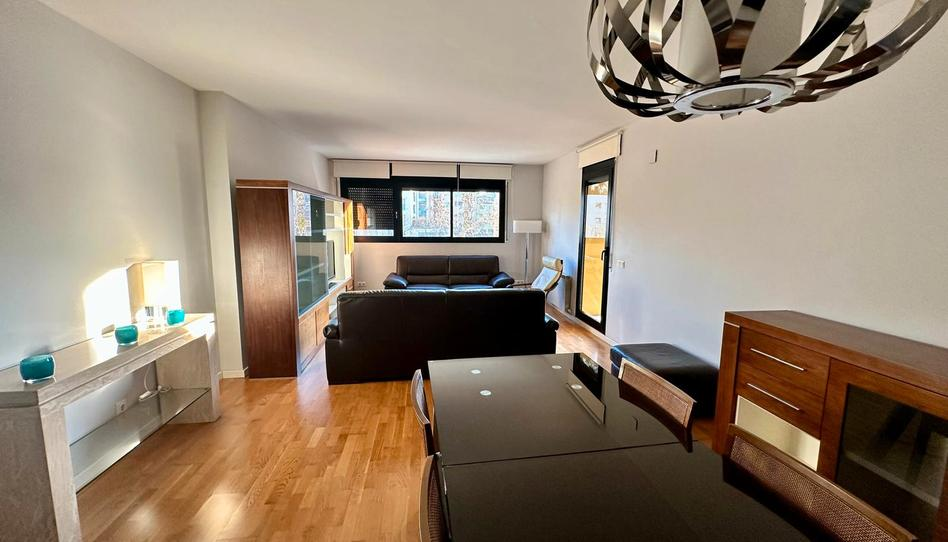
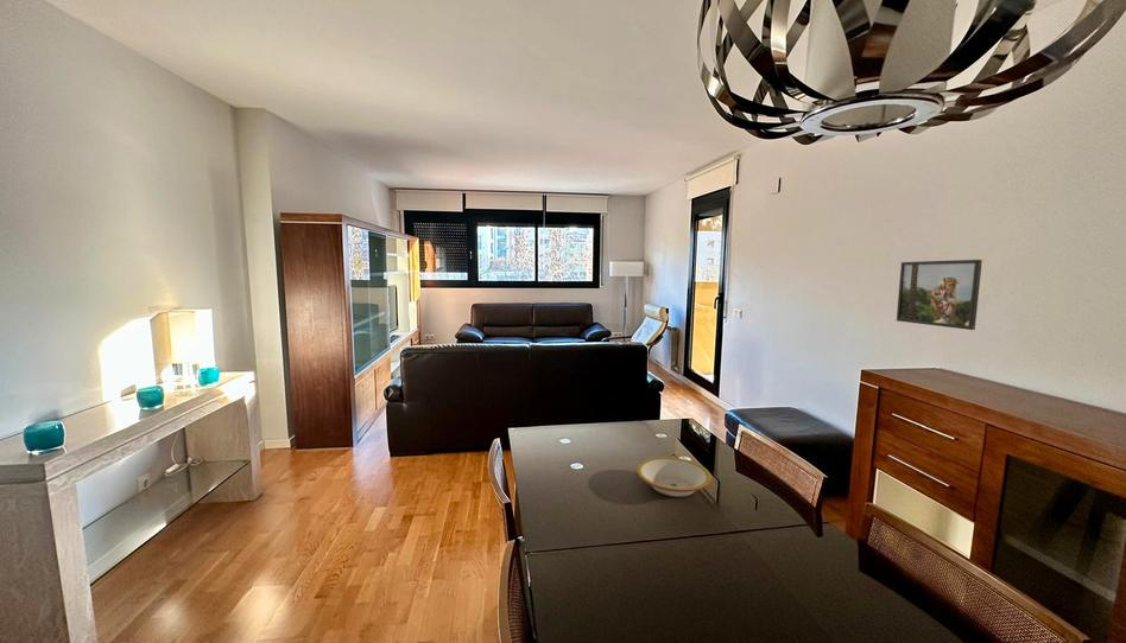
+ bowl [635,456,713,498]
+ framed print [896,259,983,331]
